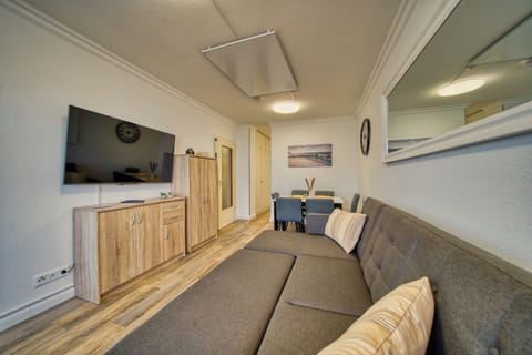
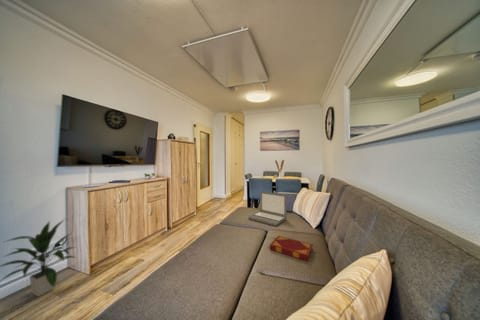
+ hardback book [269,235,314,262]
+ laptop [247,190,288,227]
+ indoor plant [0,218,78,297]
